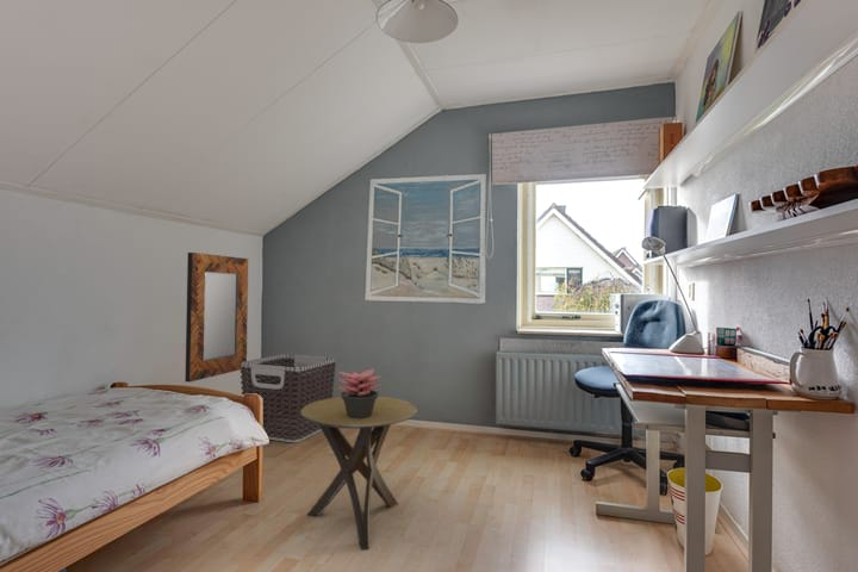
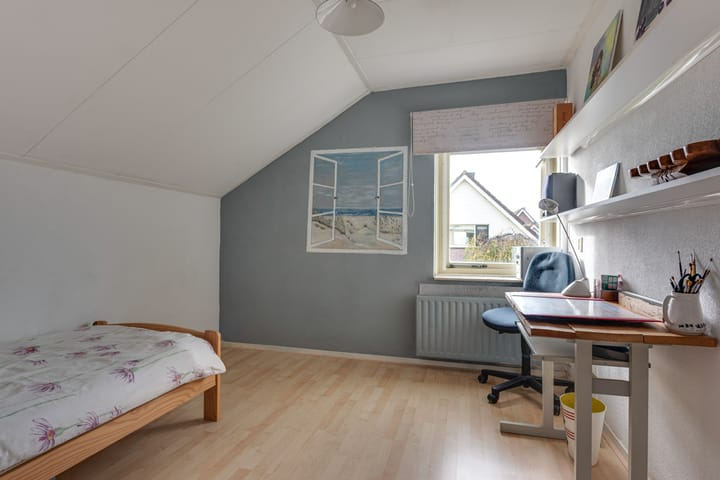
- home mirror [185,251,249,383]
- succulent plant [337,368,383,418]
- clothes hamper [240,353,337,443]
- side table [300,396,418,551]
